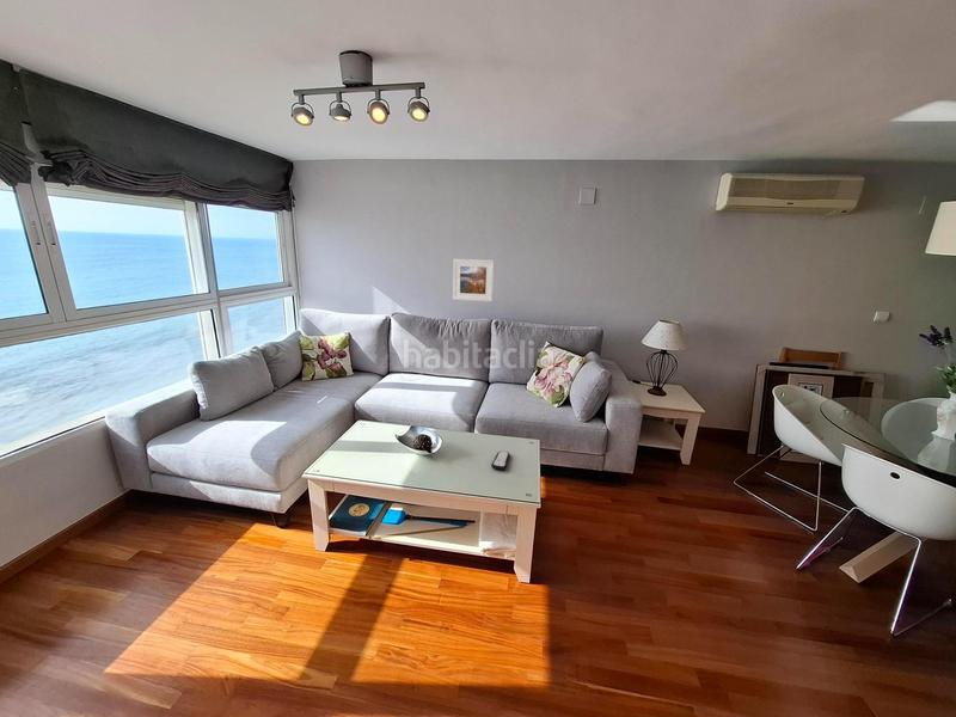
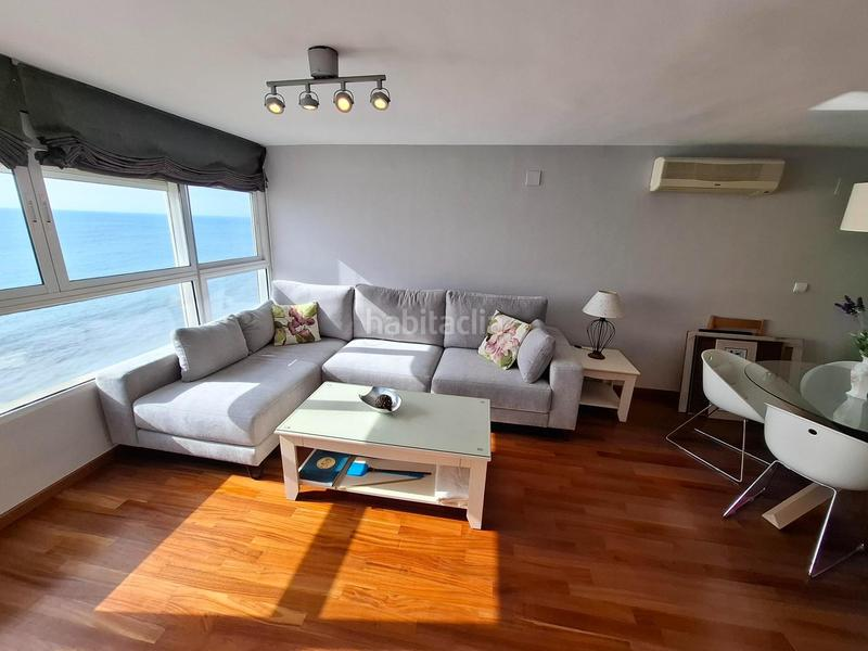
- remote control [490,449,511,471]
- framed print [452,257,495,302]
